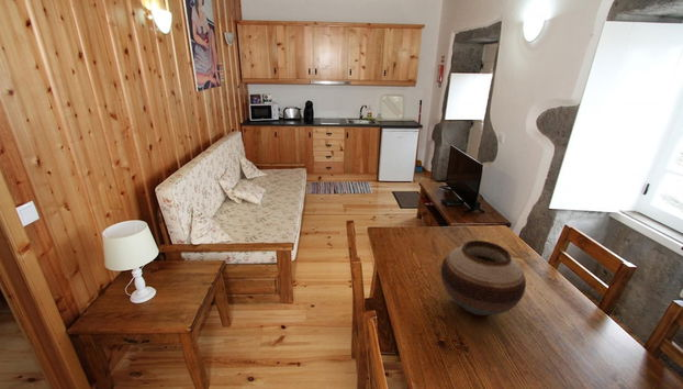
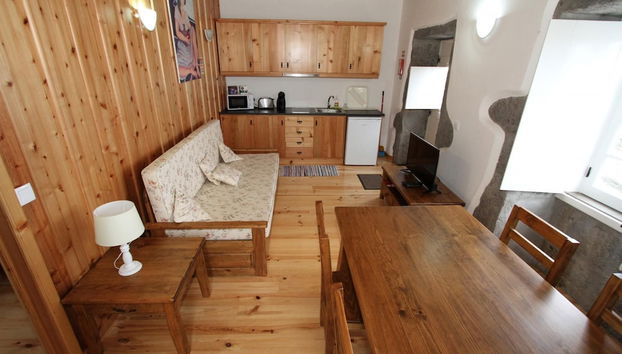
- vase [440,240,527,316]
